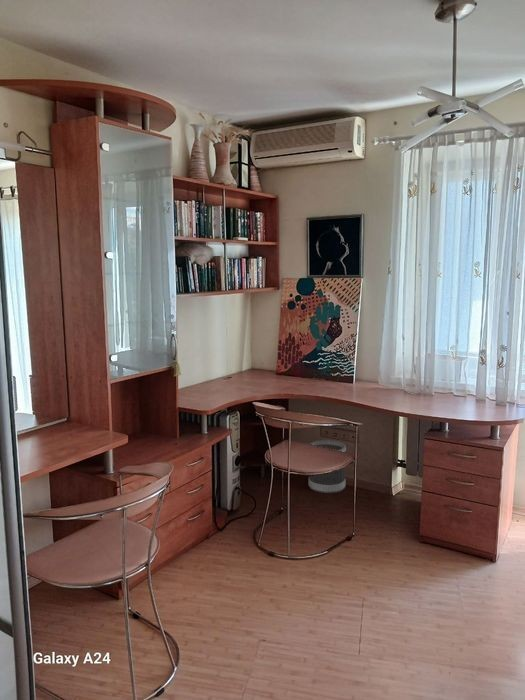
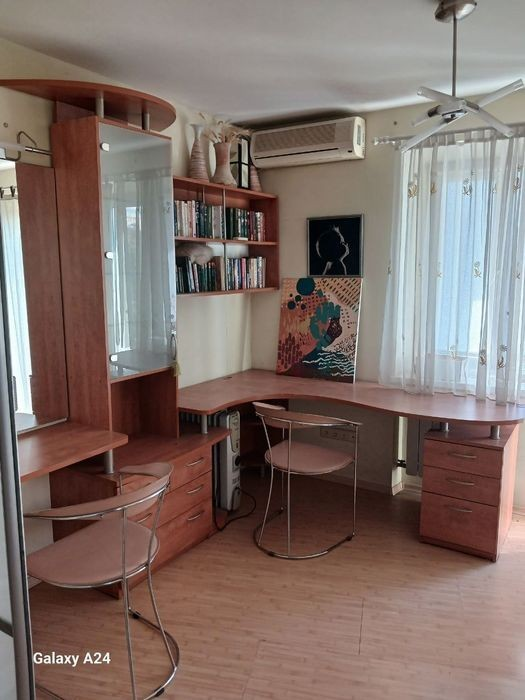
- wastebasket [308,439,347,494]
